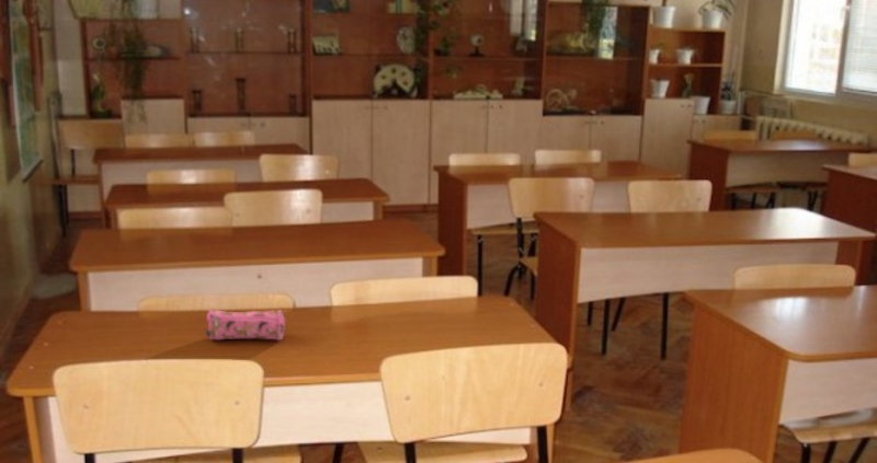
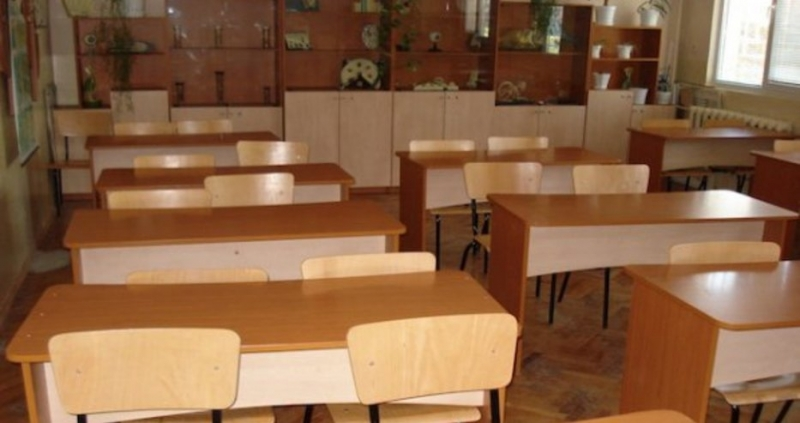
- pencil case [205,308,286,342]
